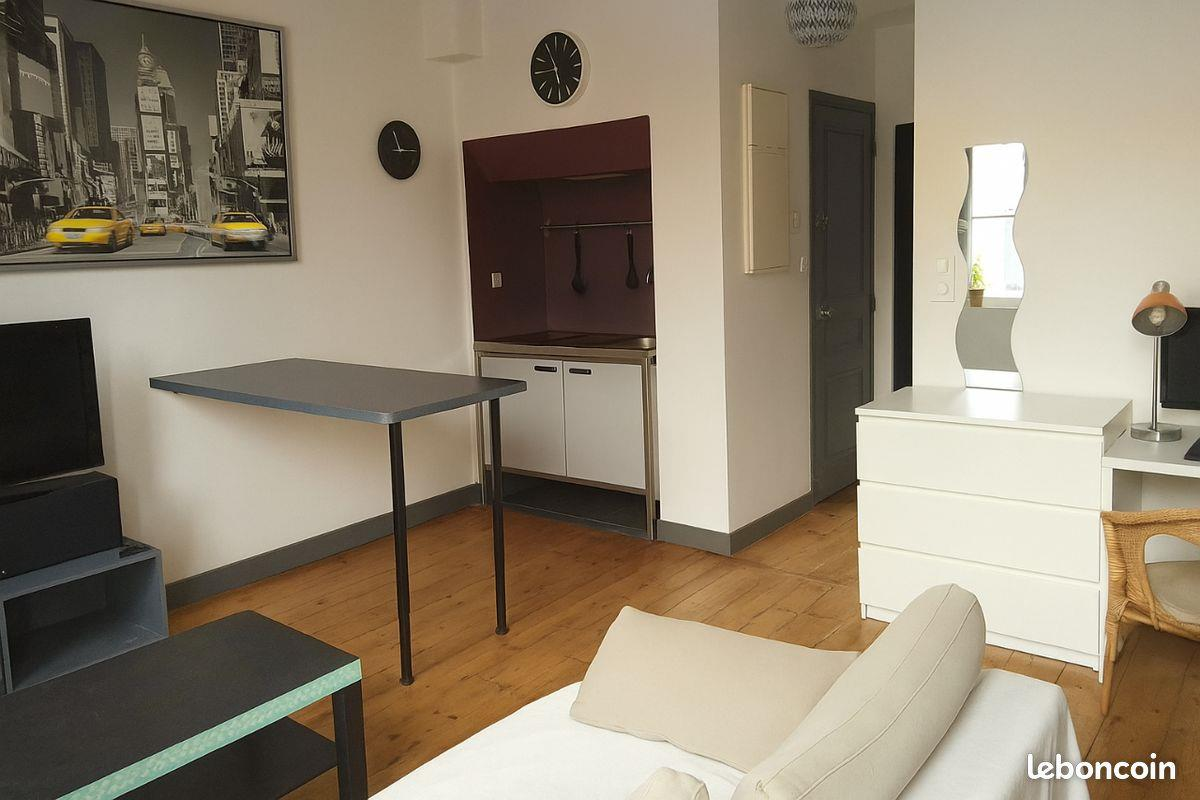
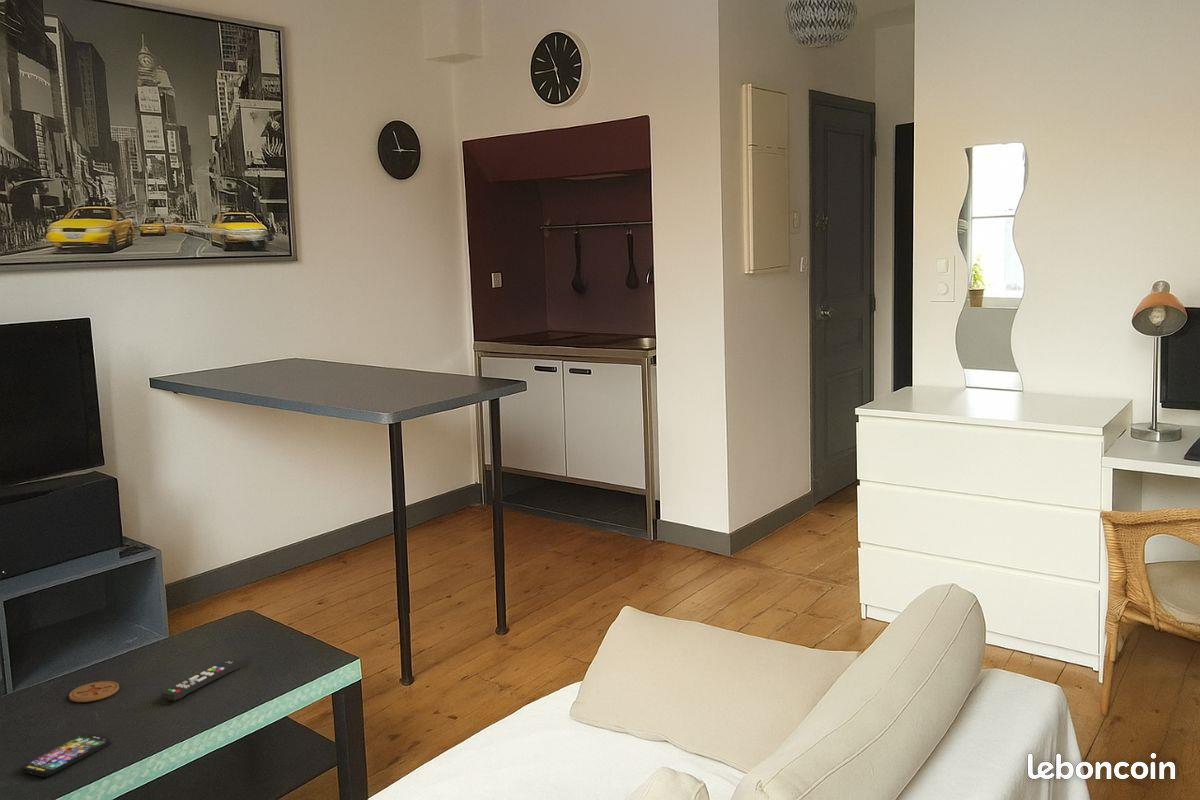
+ coaster [68,680,120,703]
+ smartphone [20,733,112,778]
+ remote control [160,656,250,701]
